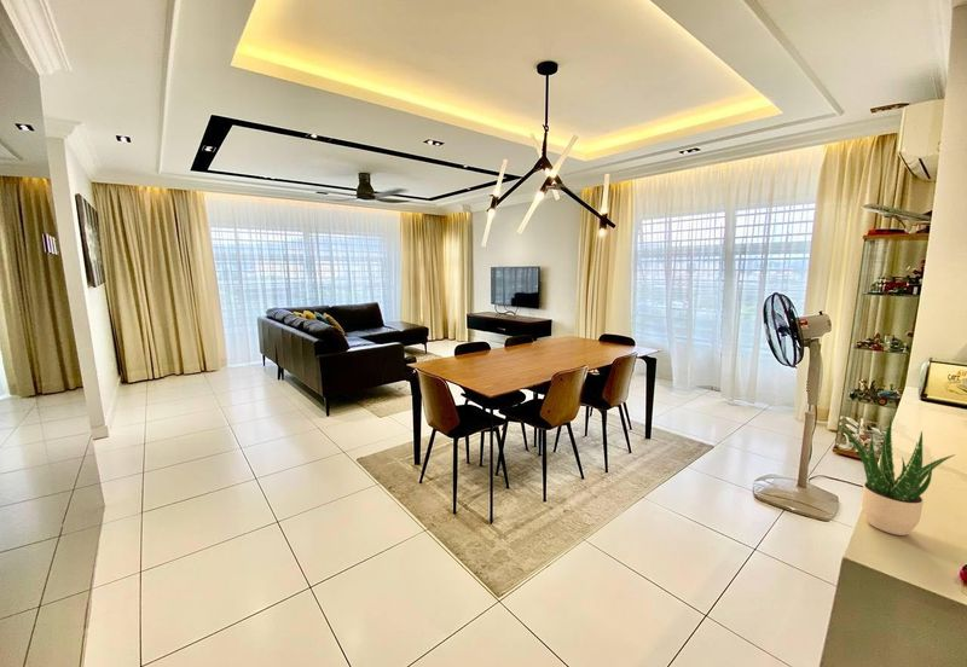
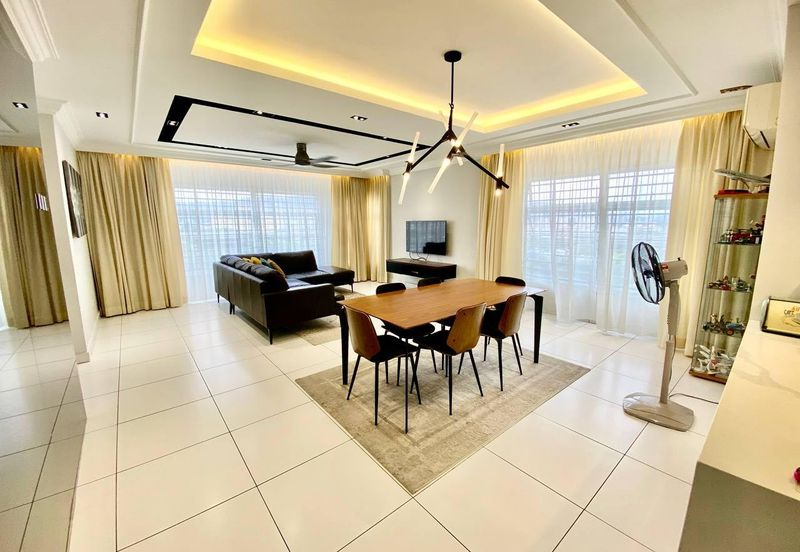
- potted plant [835,414,956,536]
